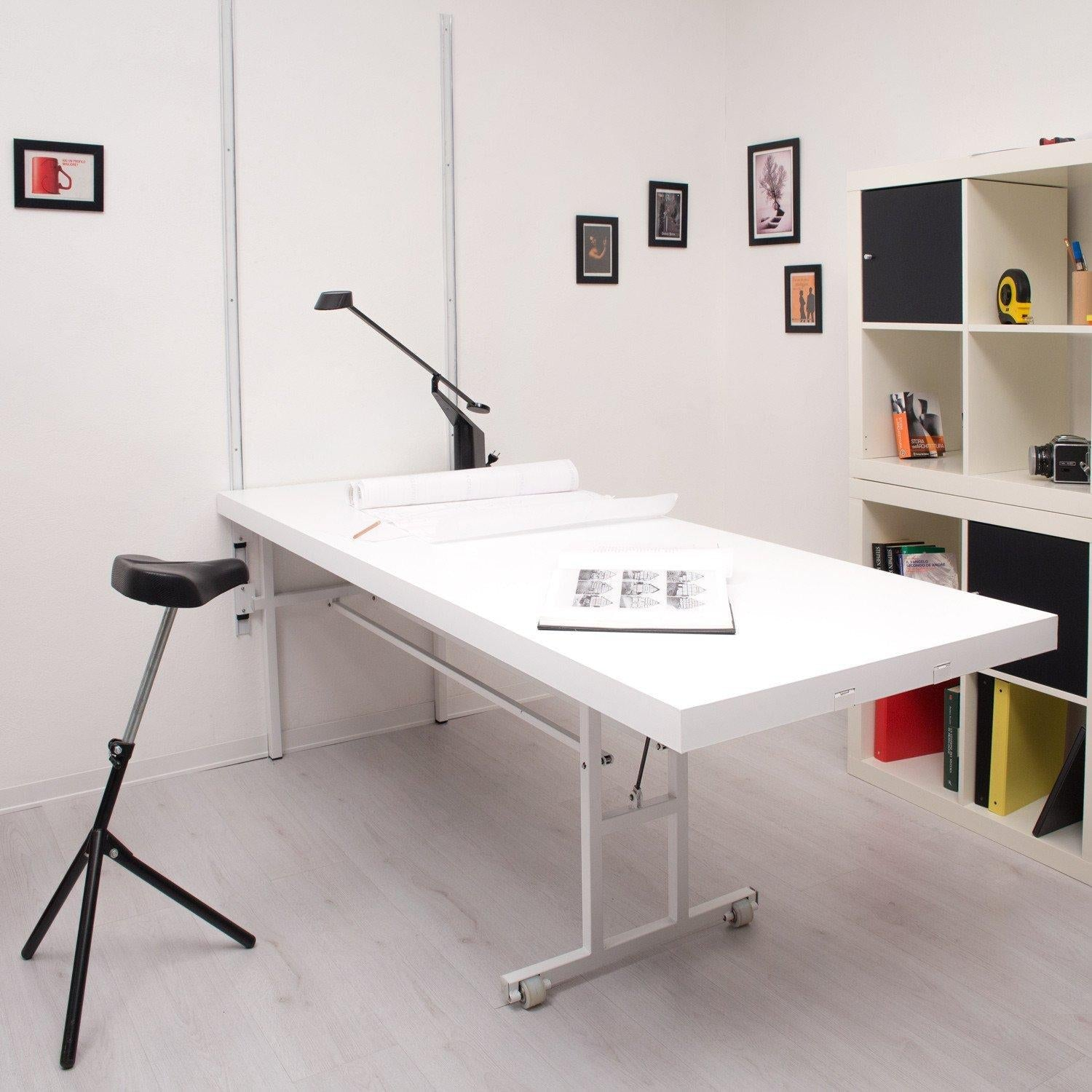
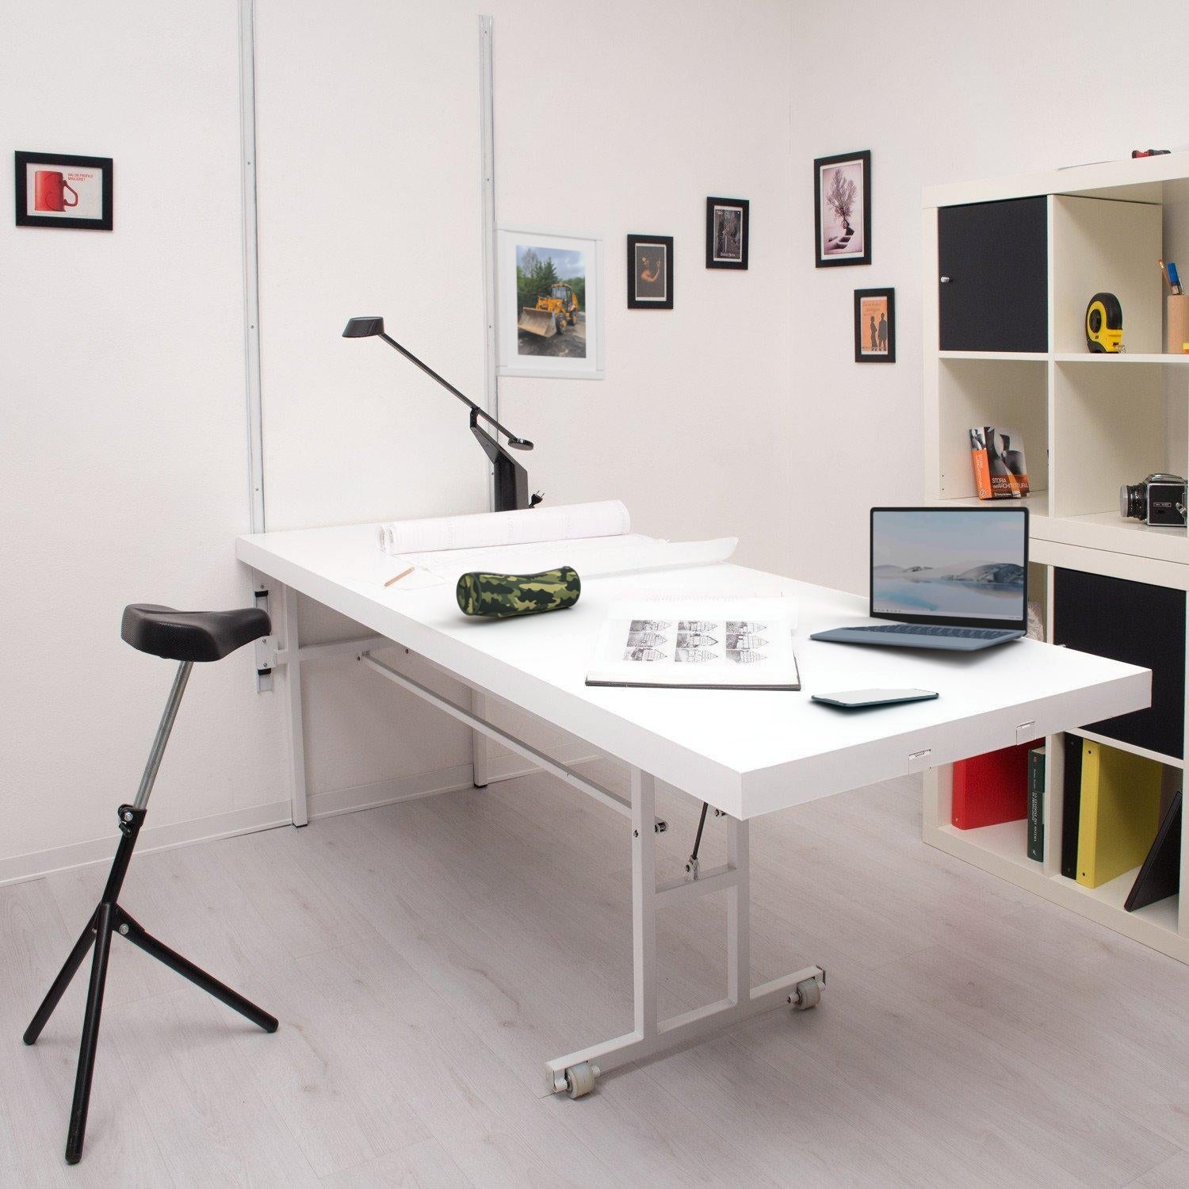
+ pencil case [455,565,581,618]
+ laptop [809,505,1030,651]
+ smartphone [810,688,940,707]
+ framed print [492,220,605,381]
